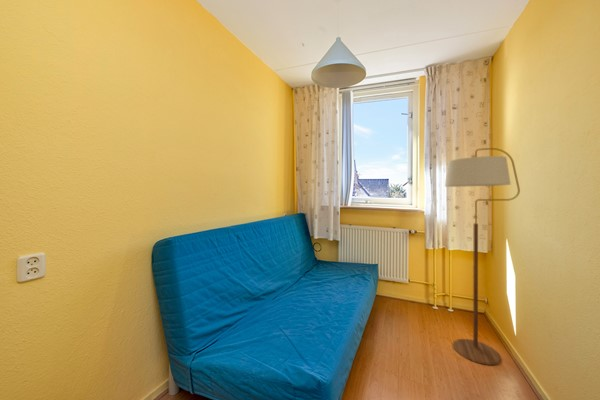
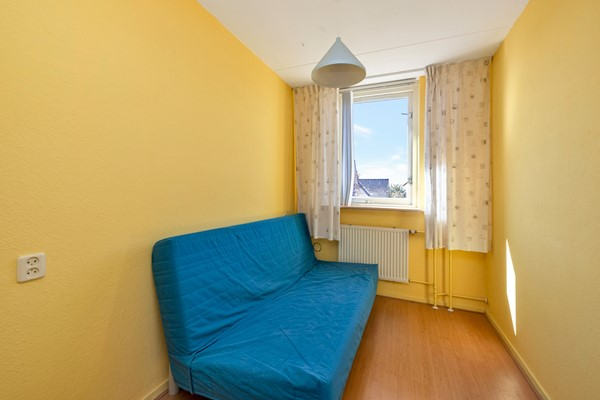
- floor lamp [444,147,521,366]
